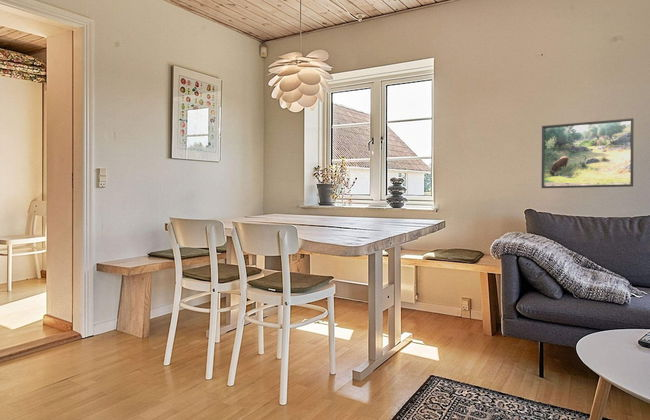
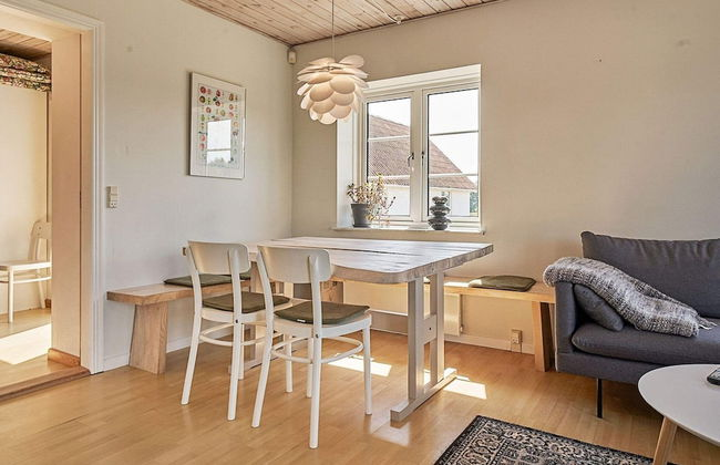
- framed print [540,117,635,189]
